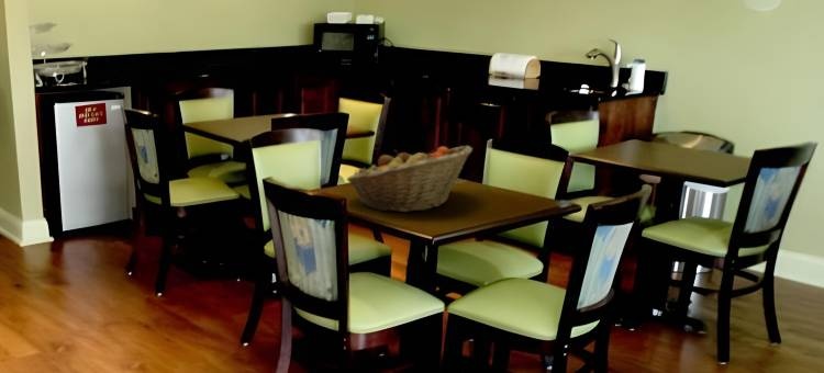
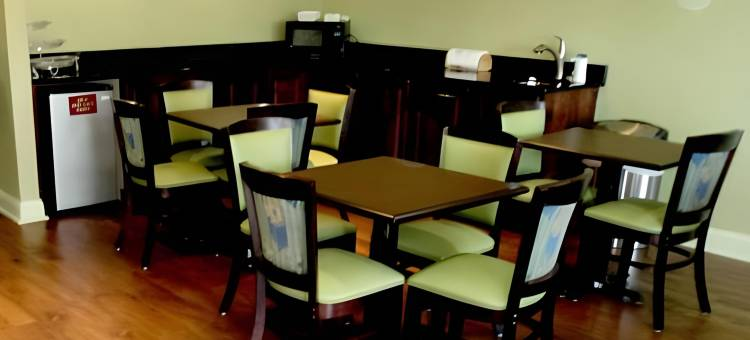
- fruit basket [345,145,474,213]
